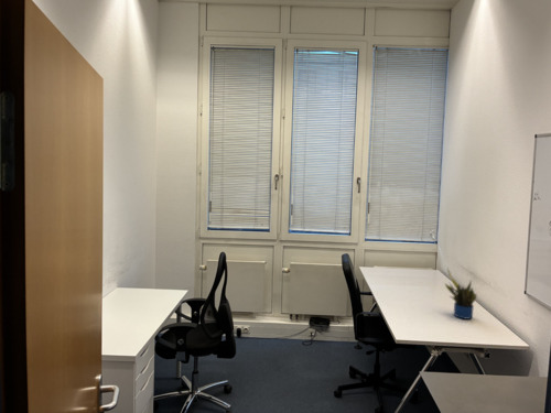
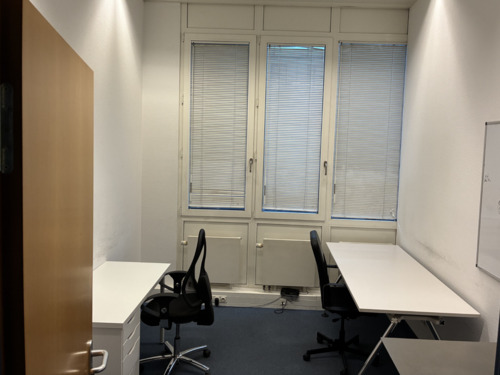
- potted plant [444,267,477,320]
